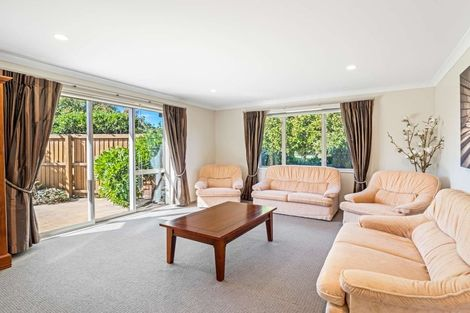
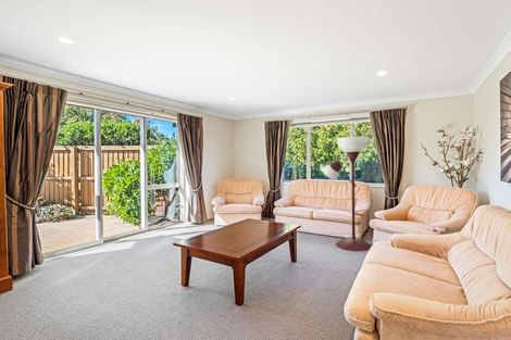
+ floor lamp [322,136,373,252]
